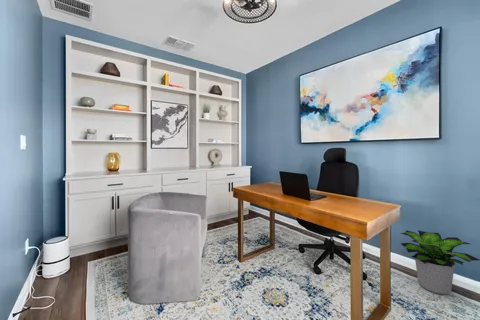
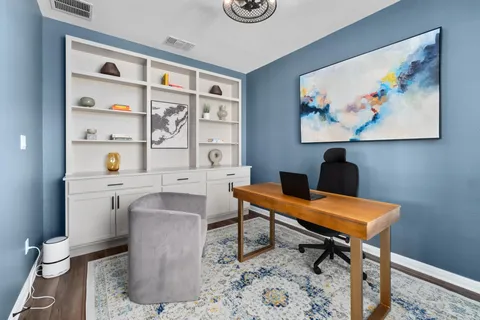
- potted plant [399,229,480,295]
